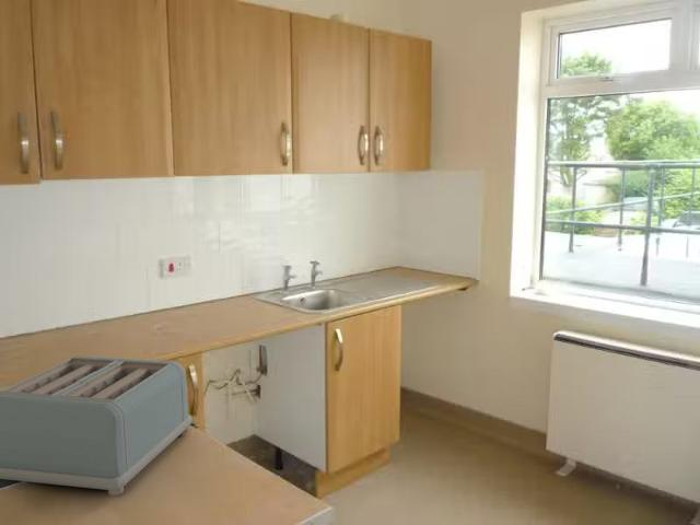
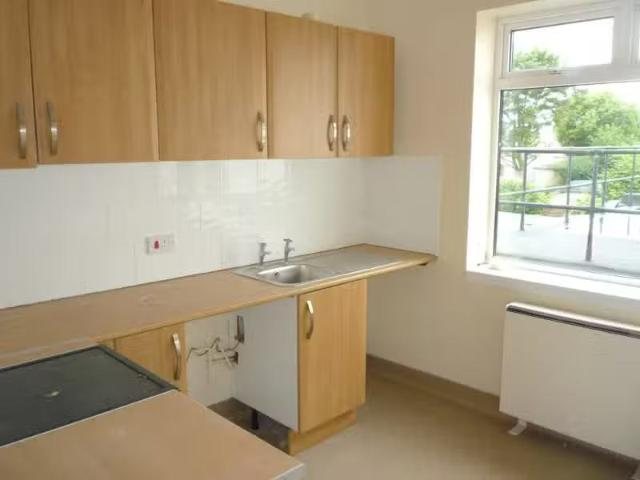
- toaster [0,354,192,497]
